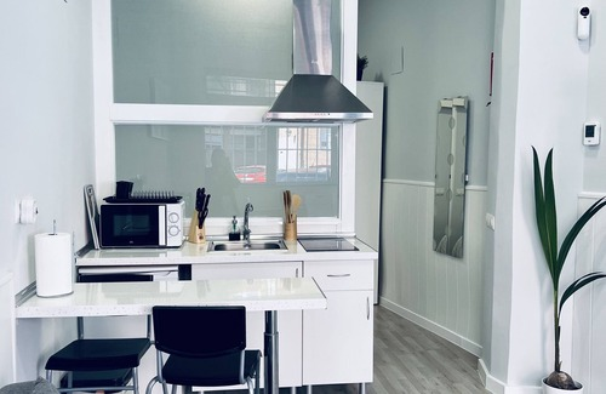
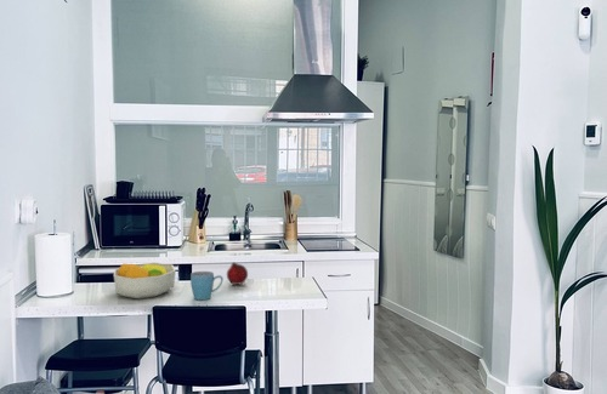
+ fruit [226,261,249,286]
+ fruit bowl [113,262,177,299]
+ mug [189,270,225,301]
